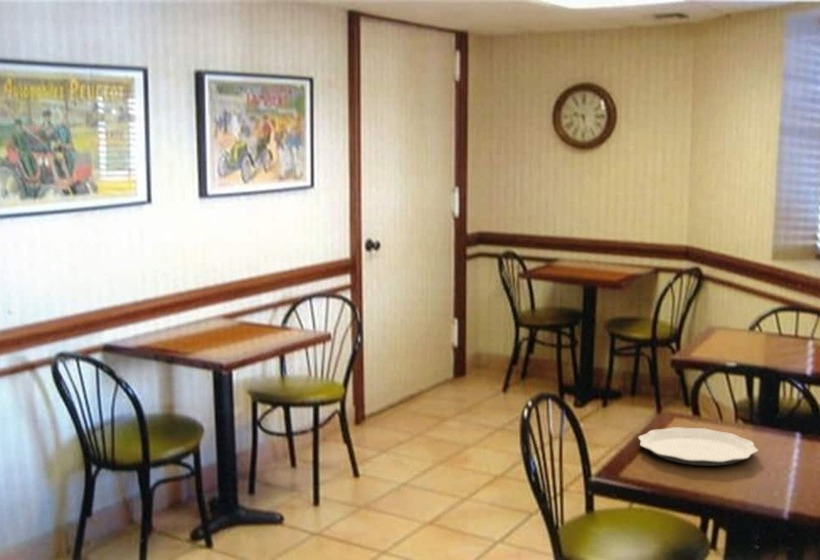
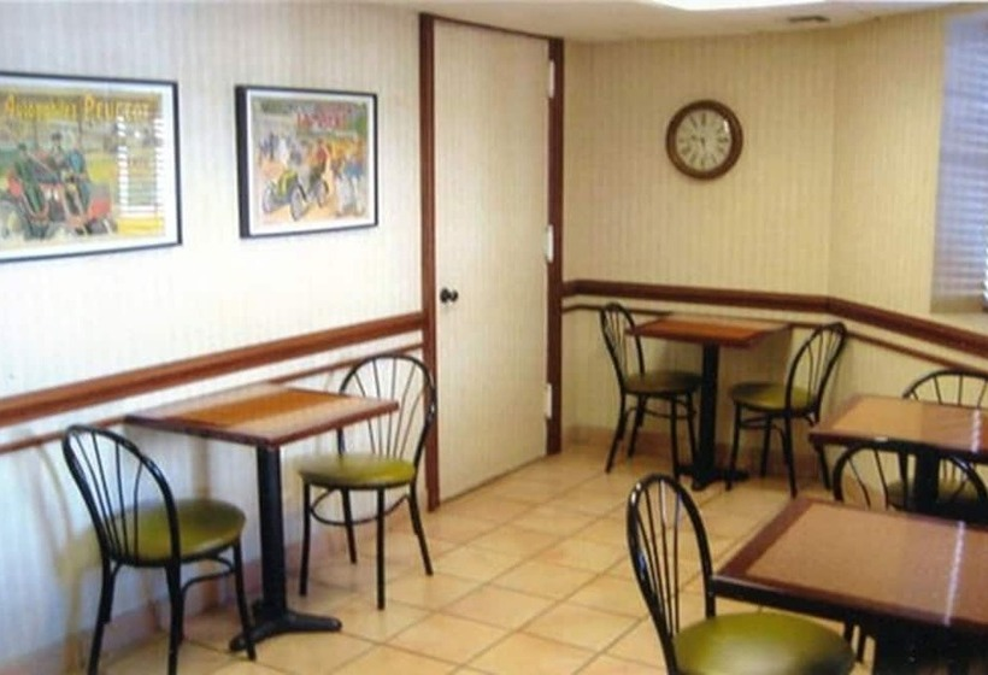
- plate [637,426,759,467]
